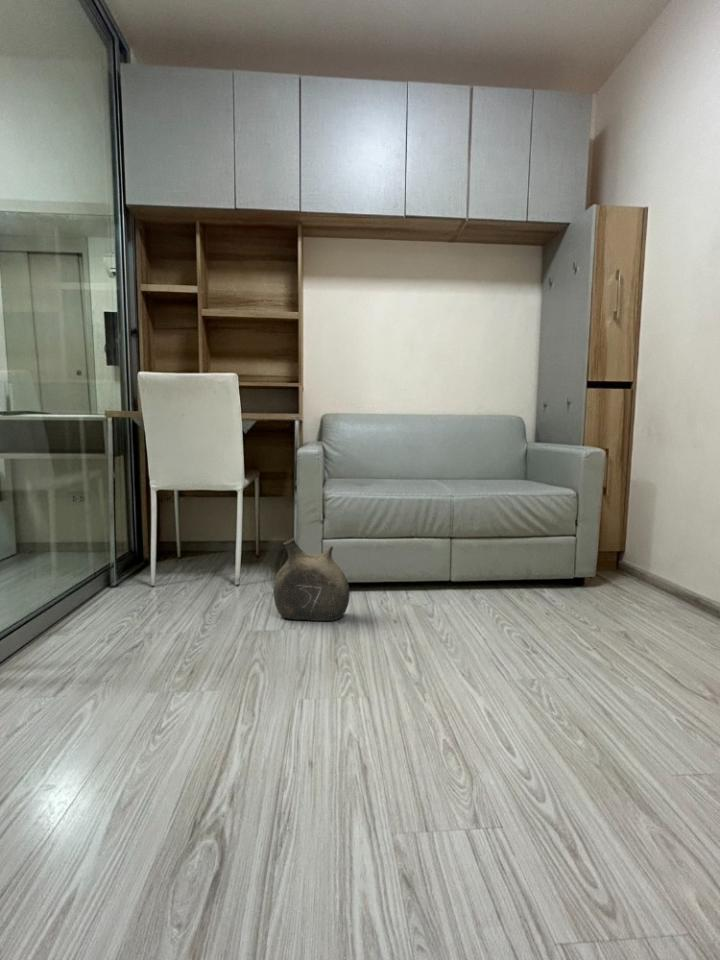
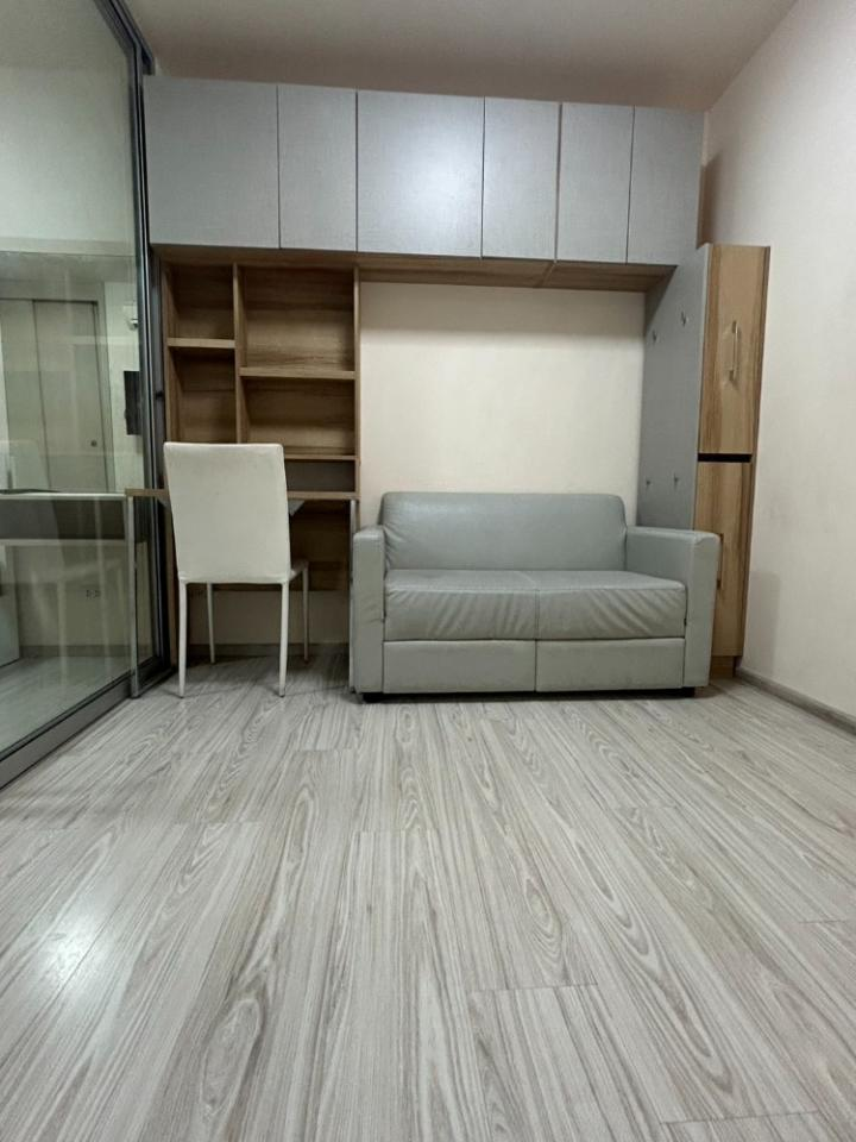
- ceramic jug [272,537,351,622]
